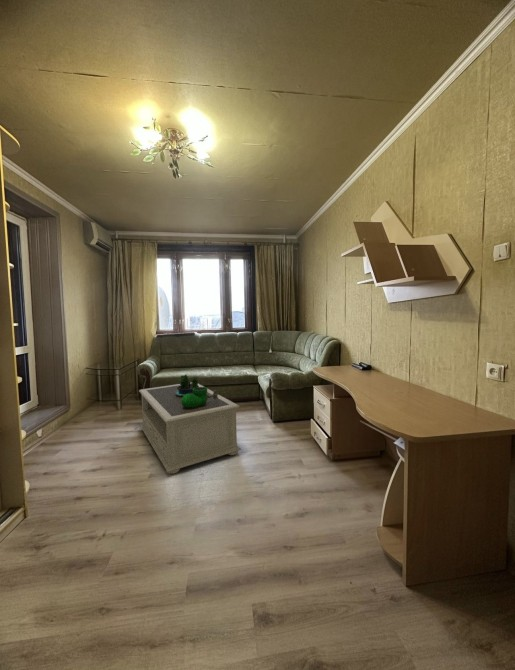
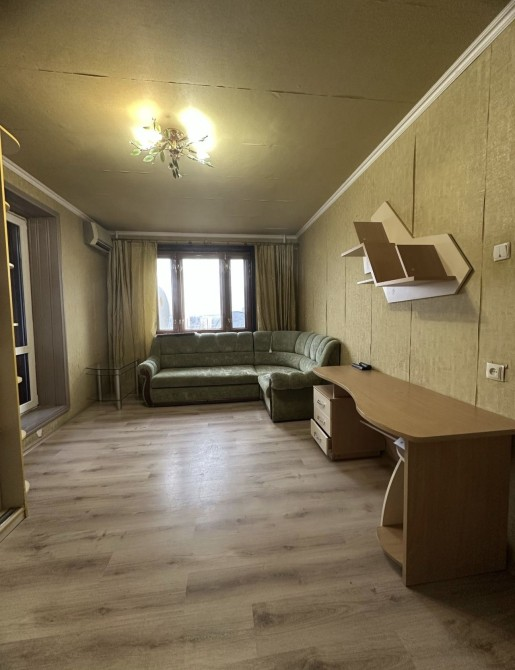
- potted plant [175,374,201,396]
- coffee table [138,381,242,475]
- decorative container [182,386,219,409]
